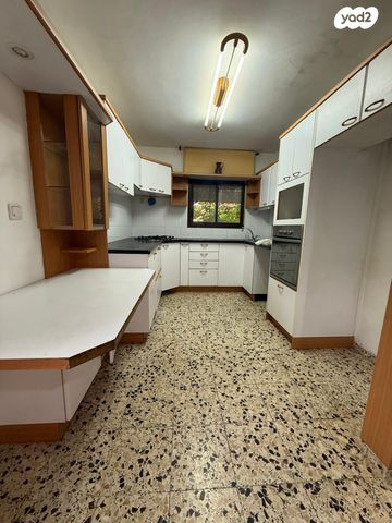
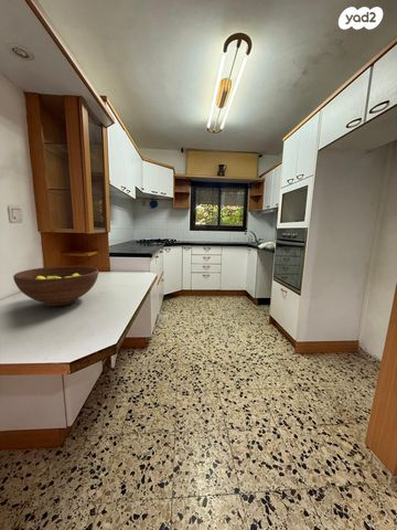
+ fruit bowl [12,265,99,307]
